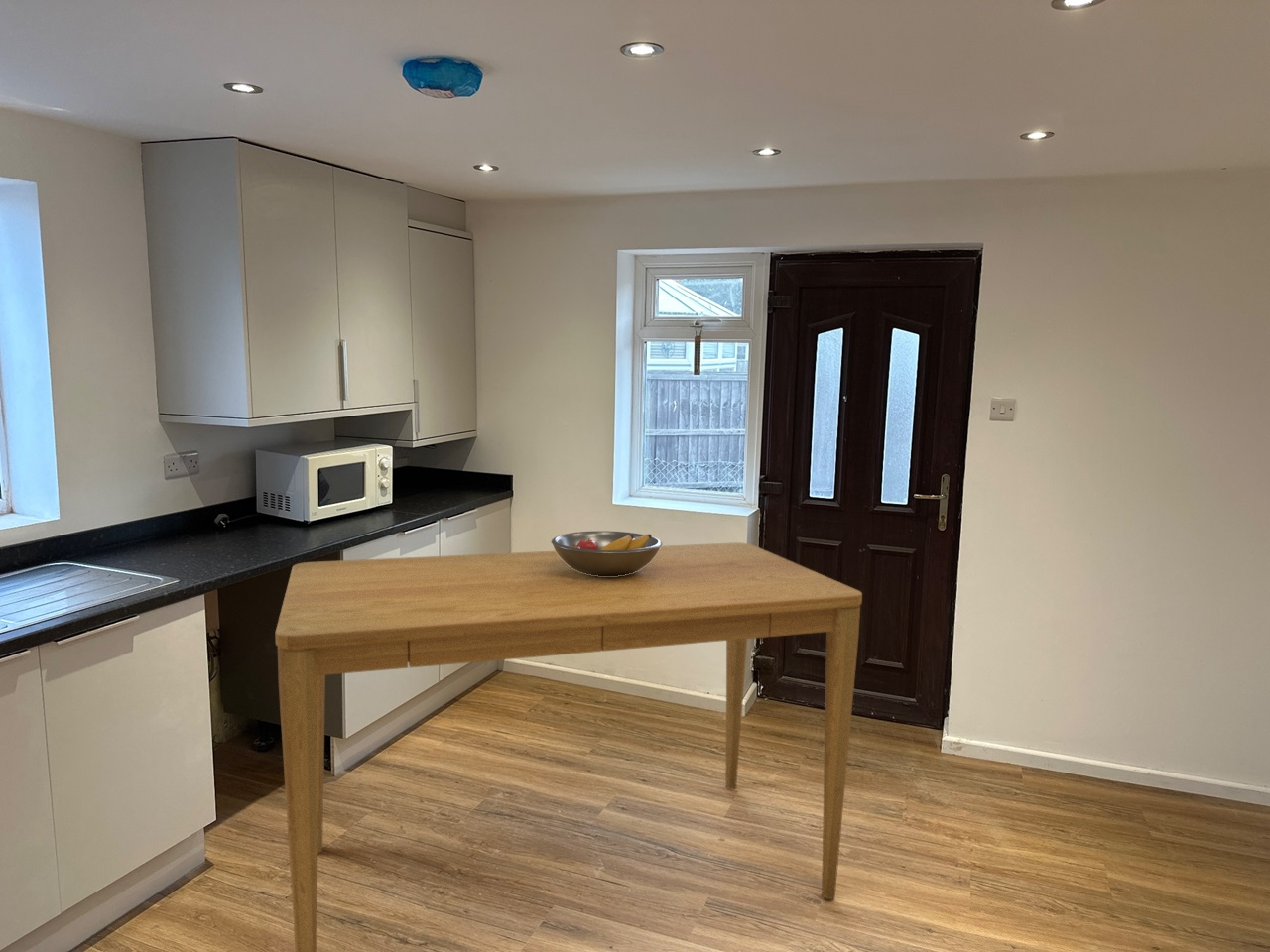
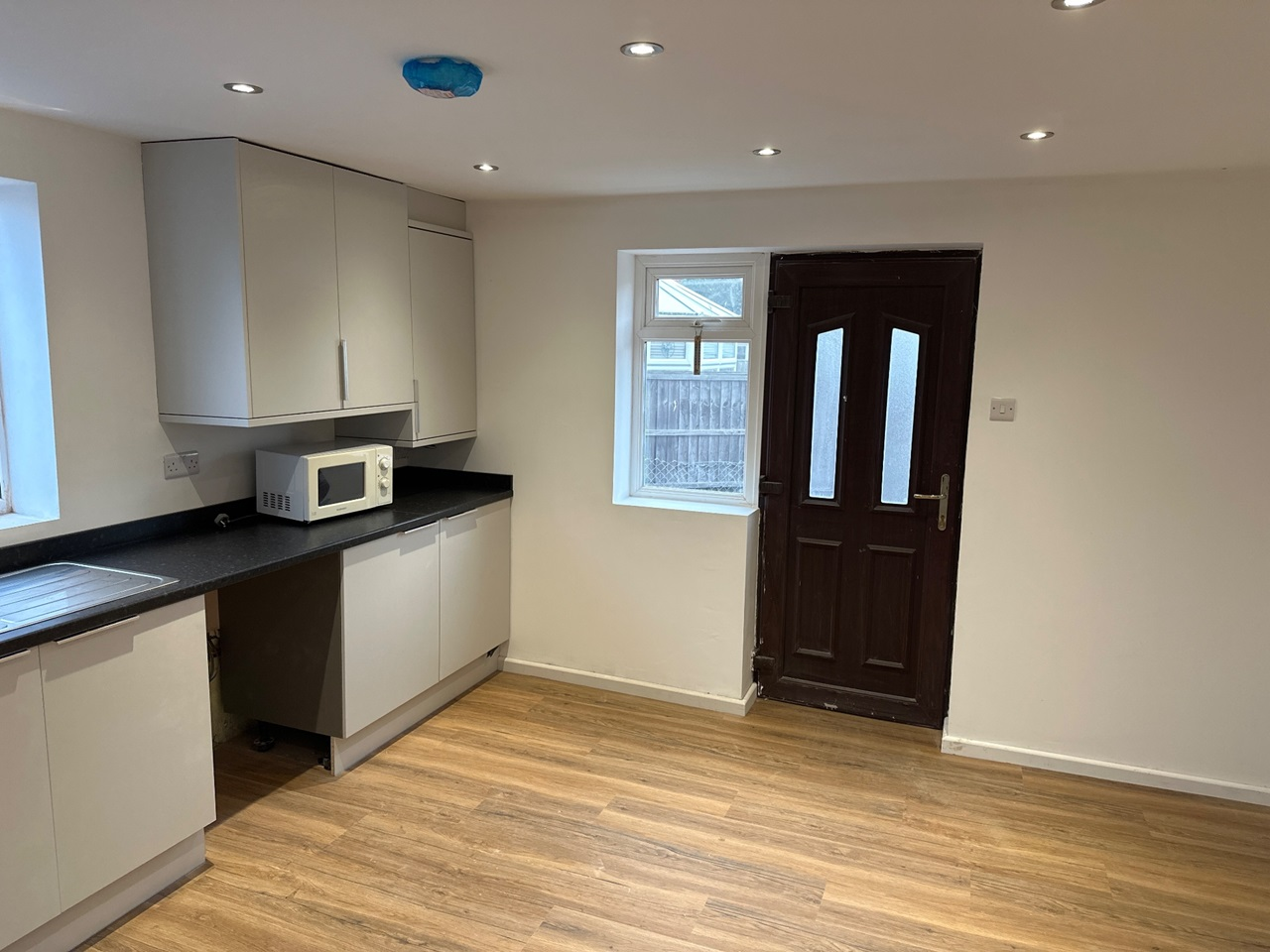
- dining table [275,541,863,952]
- fruit bowl [551,531,663,576]
